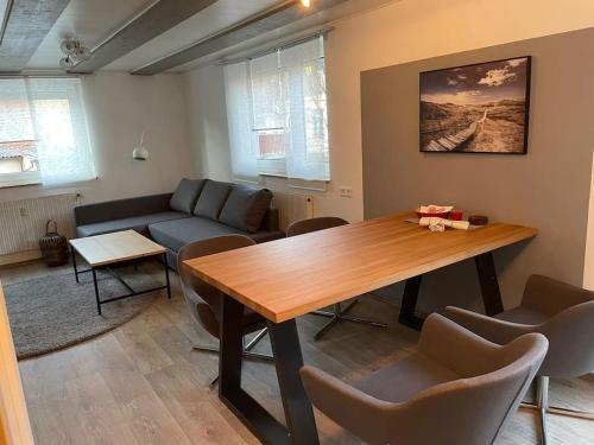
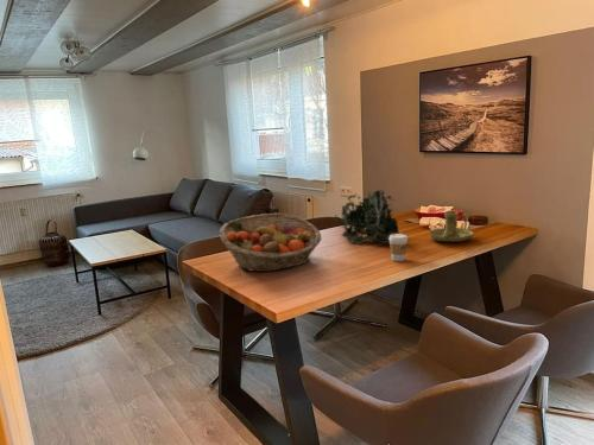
+ fruit basket [219,212,323,273]
+ candle holder [428,210,474,243]
+ plant [334,189,400,246]
+ coffee cup [388,233,409,262]
